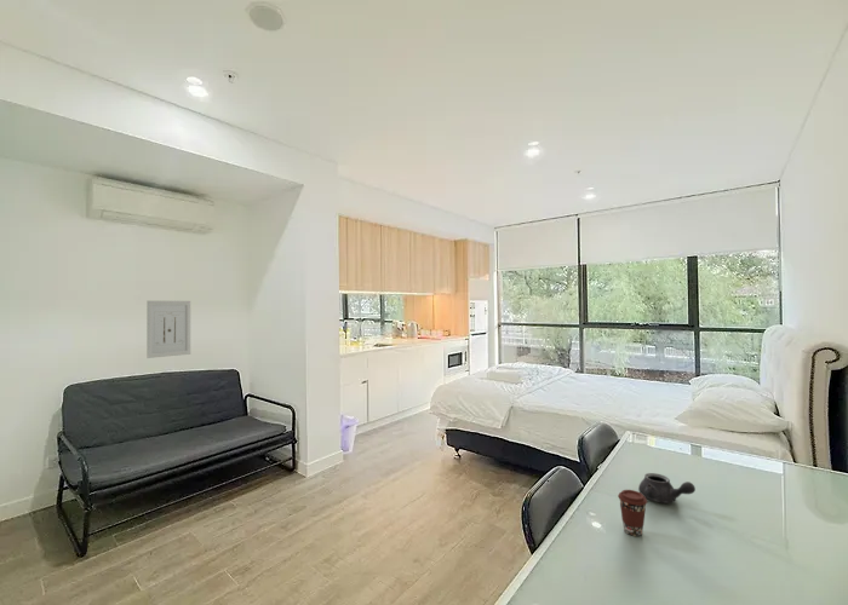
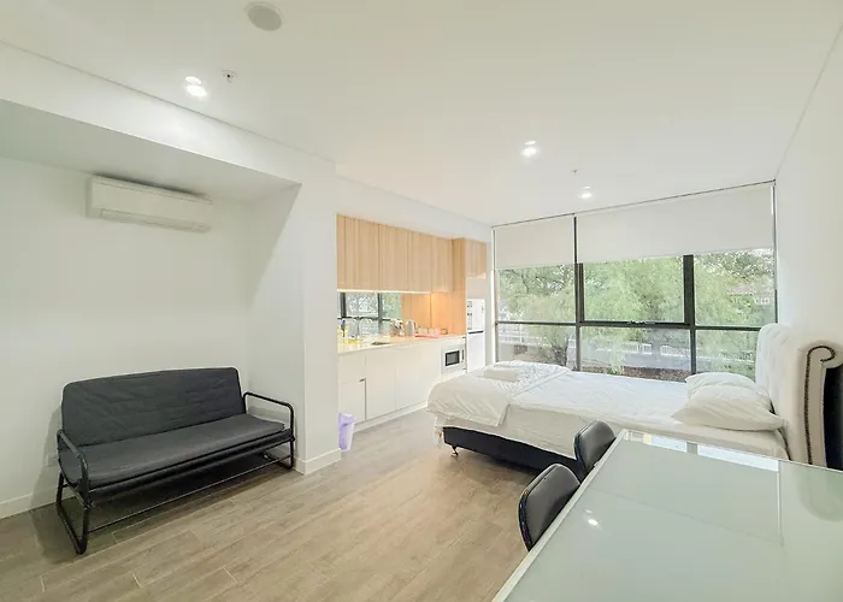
- wall art [145,300,191,359]
- coffee cup [617,489,648,537]
- teapot [637,472,697,505]
